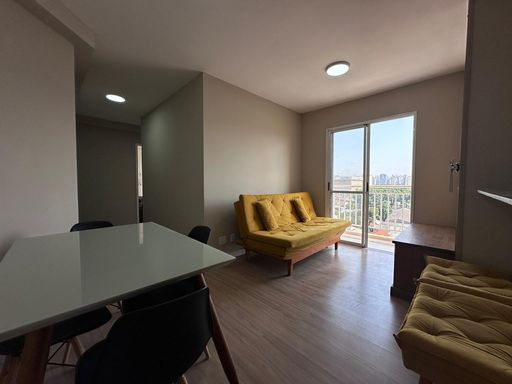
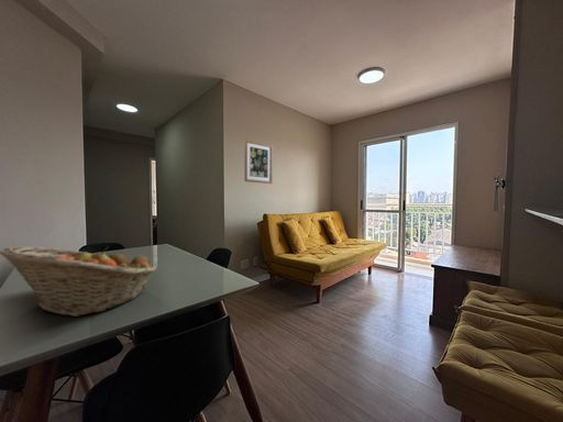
+ wall art [244,138,274,185]
+ fruit basket [0,245,157,318]
